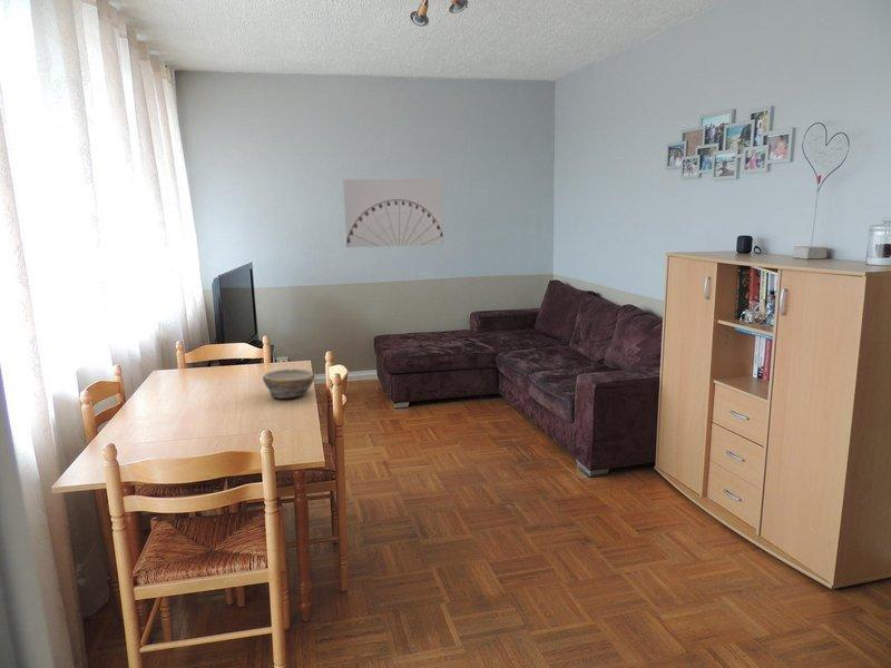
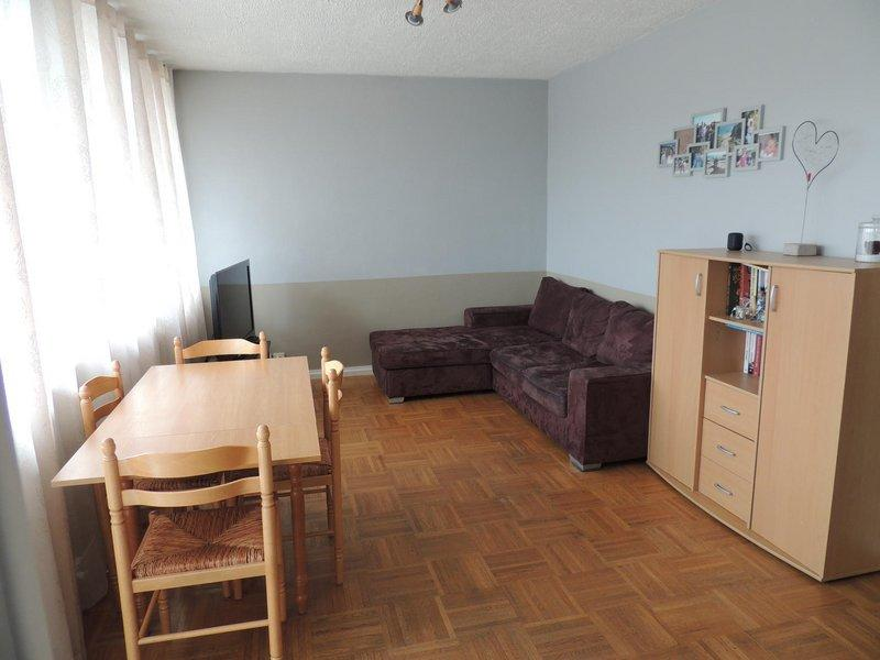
- wall art [343,178,444,248]
- bowl [262,367,315,400]
